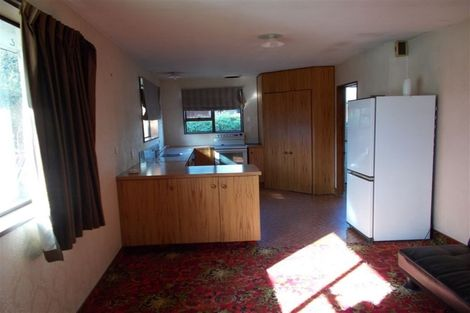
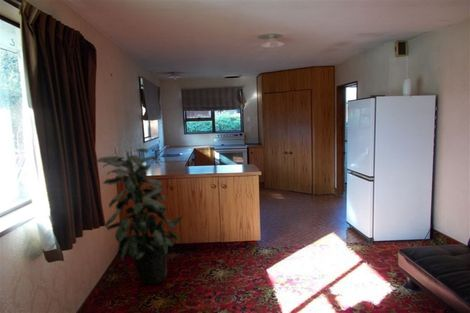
+ indoor plant [96,147,183,286]
